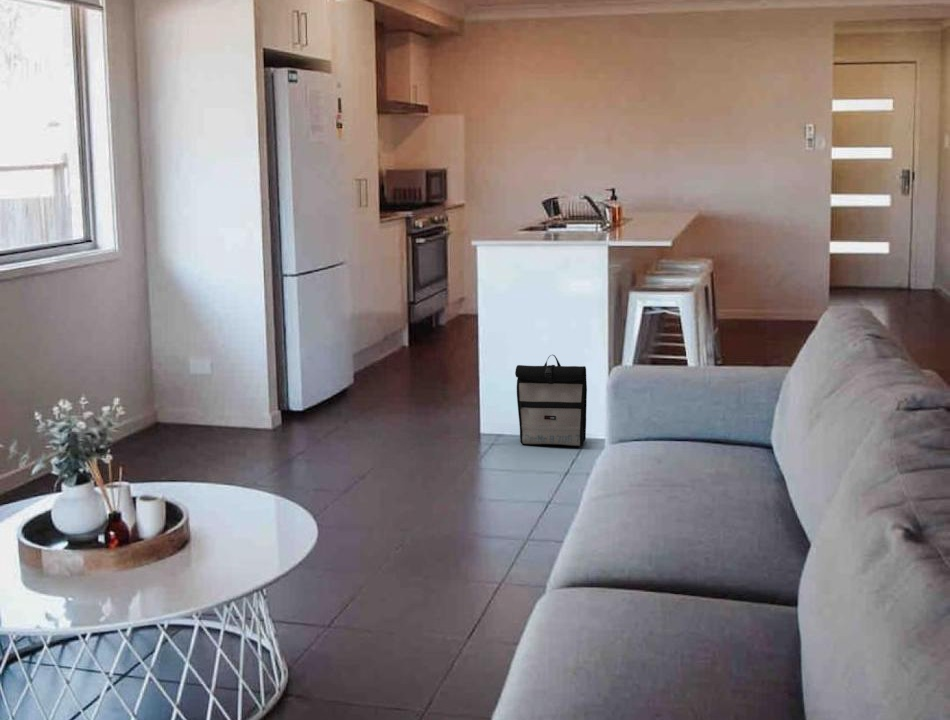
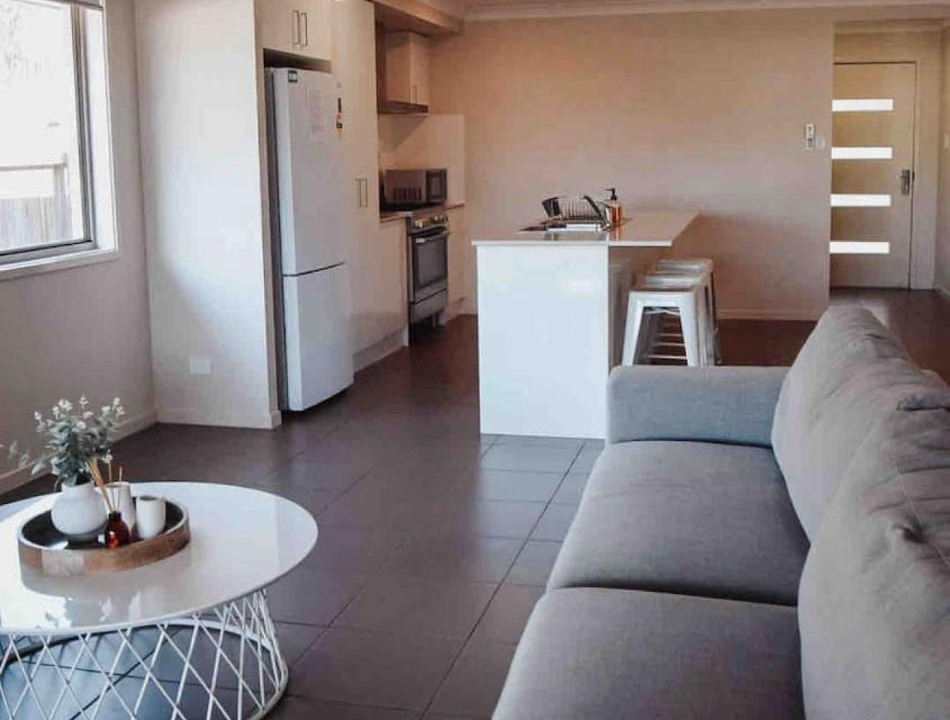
- backpack [514,354,588,447]
